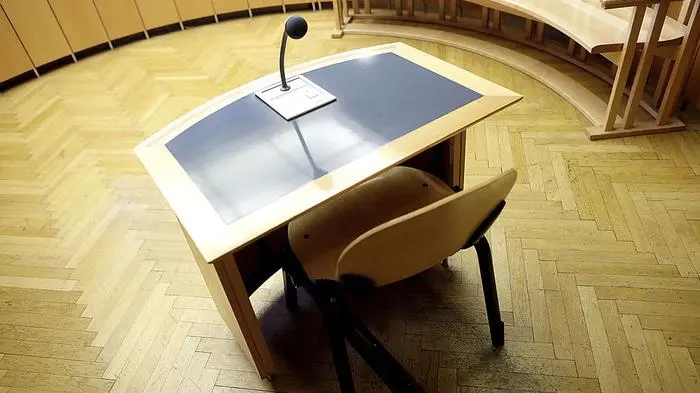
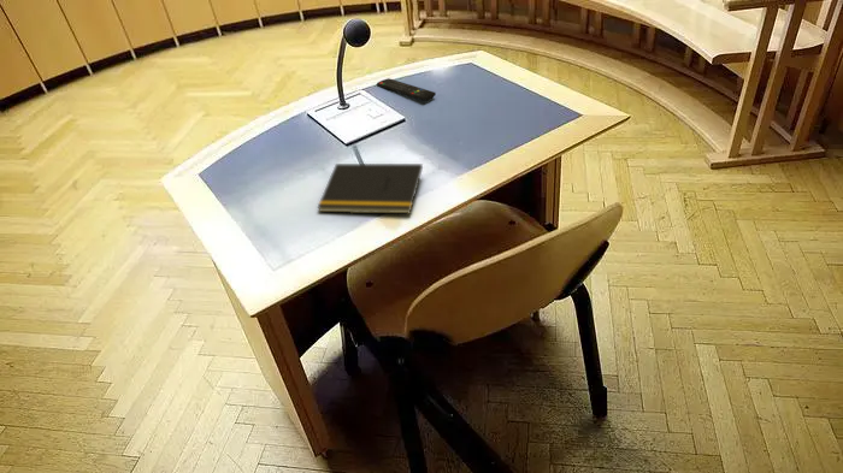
+ notepad [316,162,424,215]
+ remote control [376,77,437,102]
